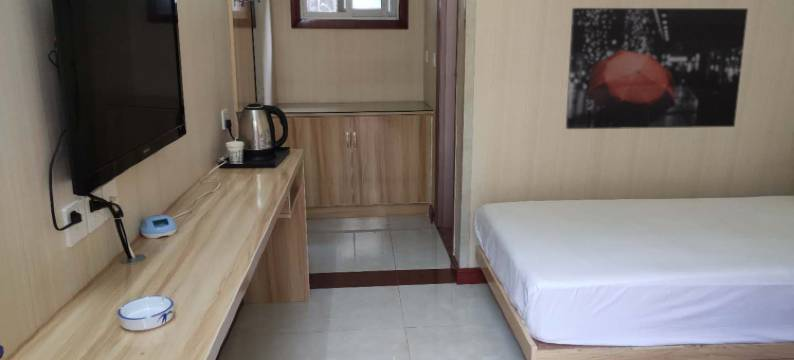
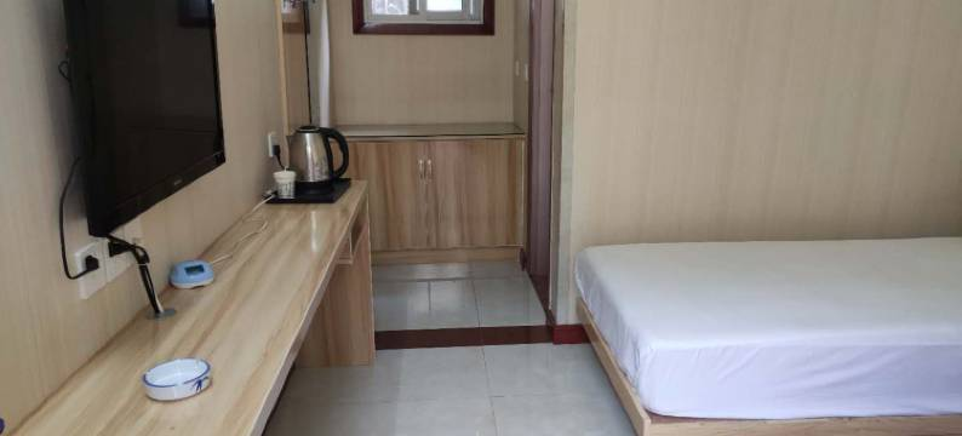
- wall art [565,7,749,130]
